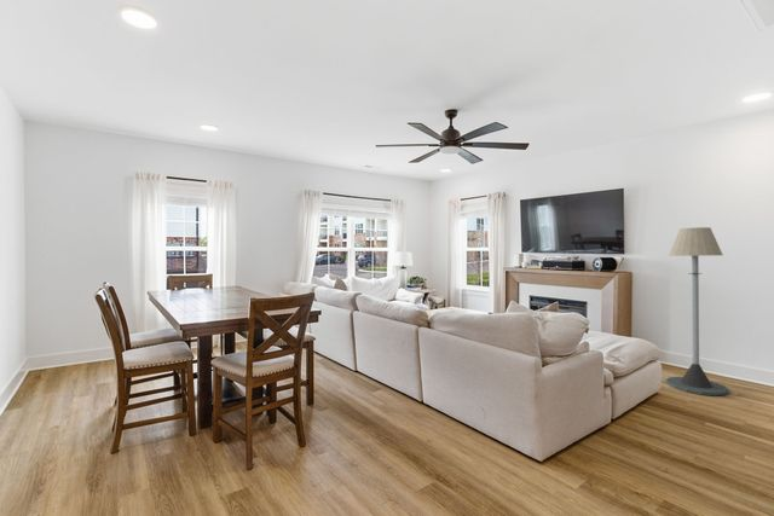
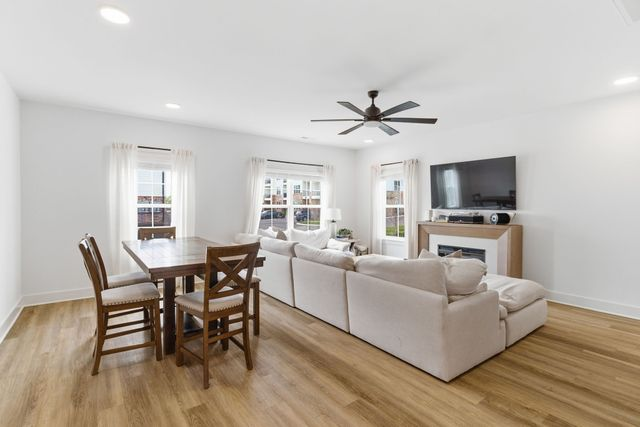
- floor lamp [665,226,729,396]
